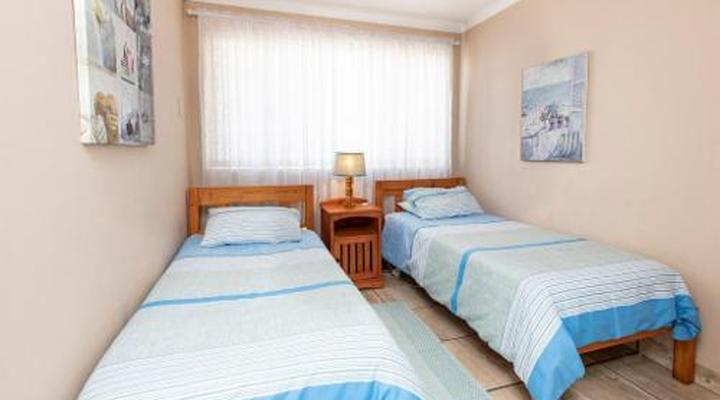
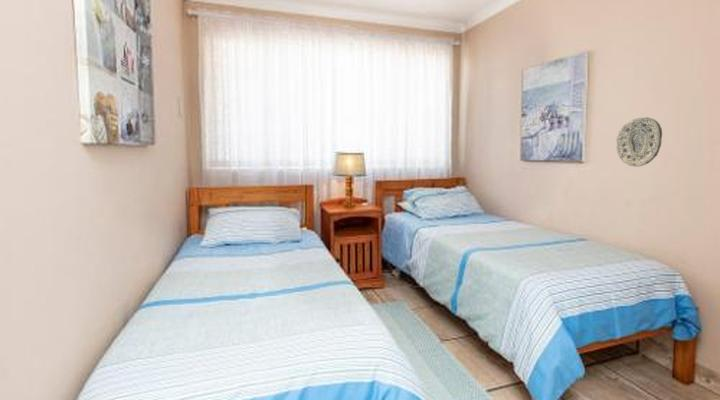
+ decorative plate [615,116,663,168]
